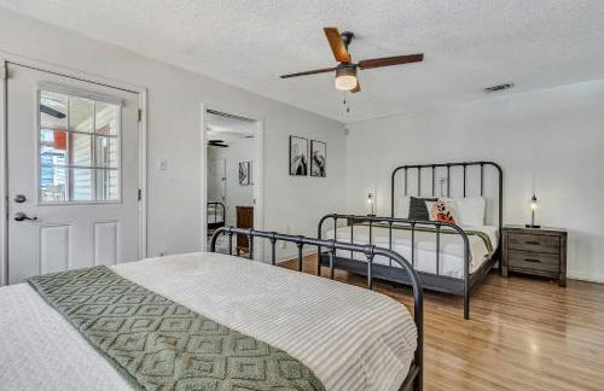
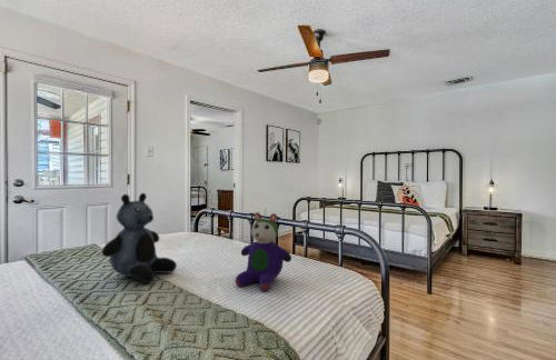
+ stuffed toy [235,211,292,292]
+ teddy bear [101,192,178,284]
